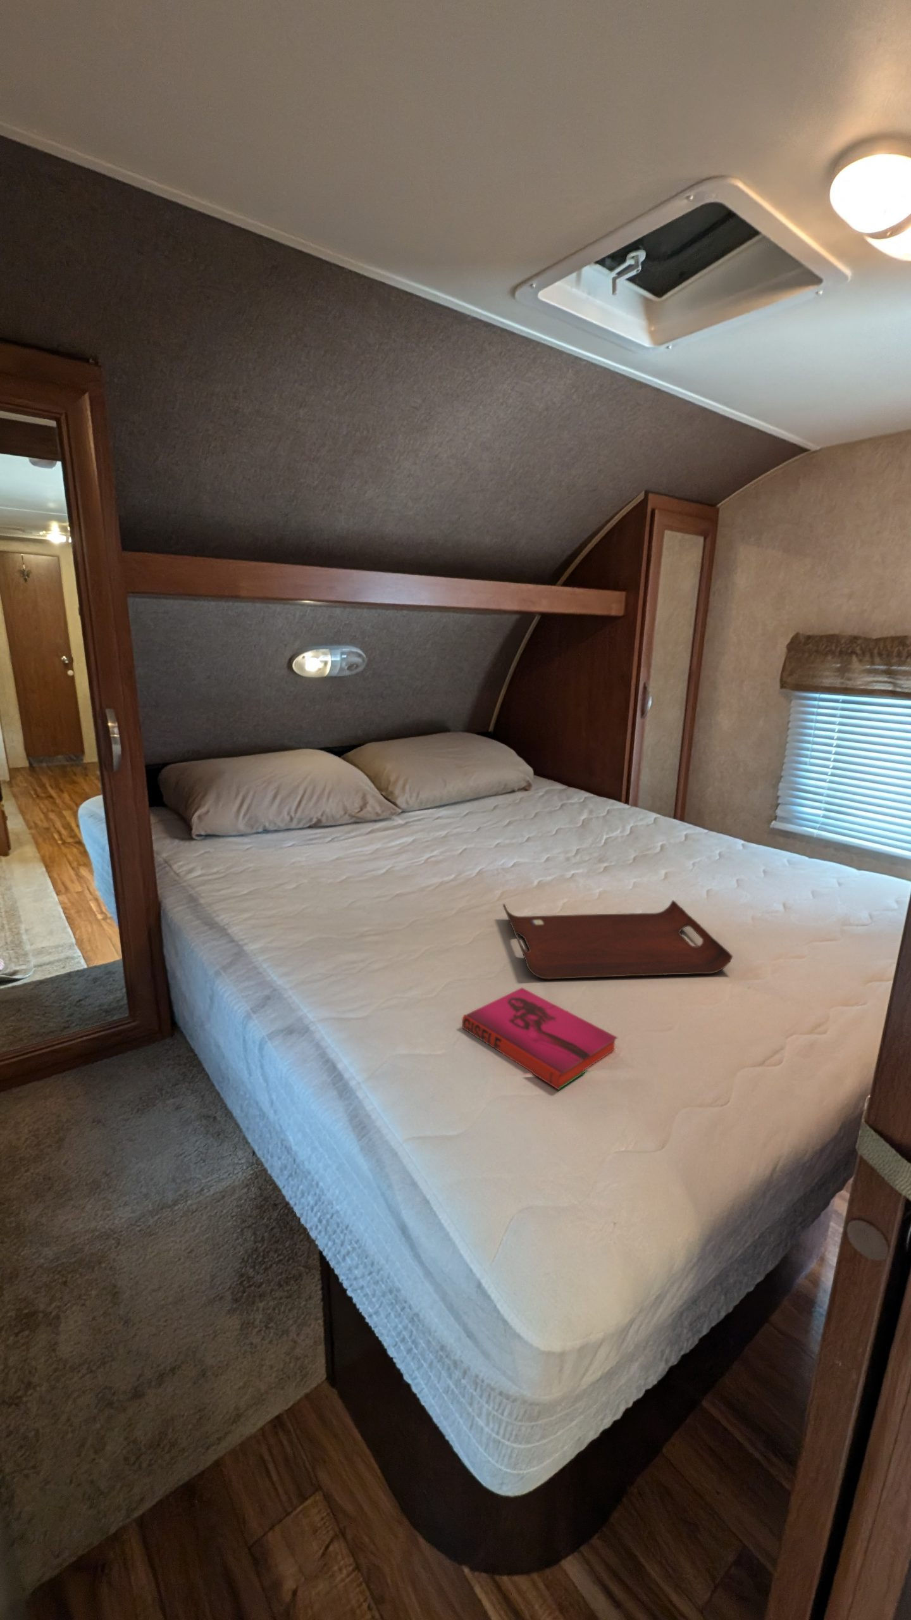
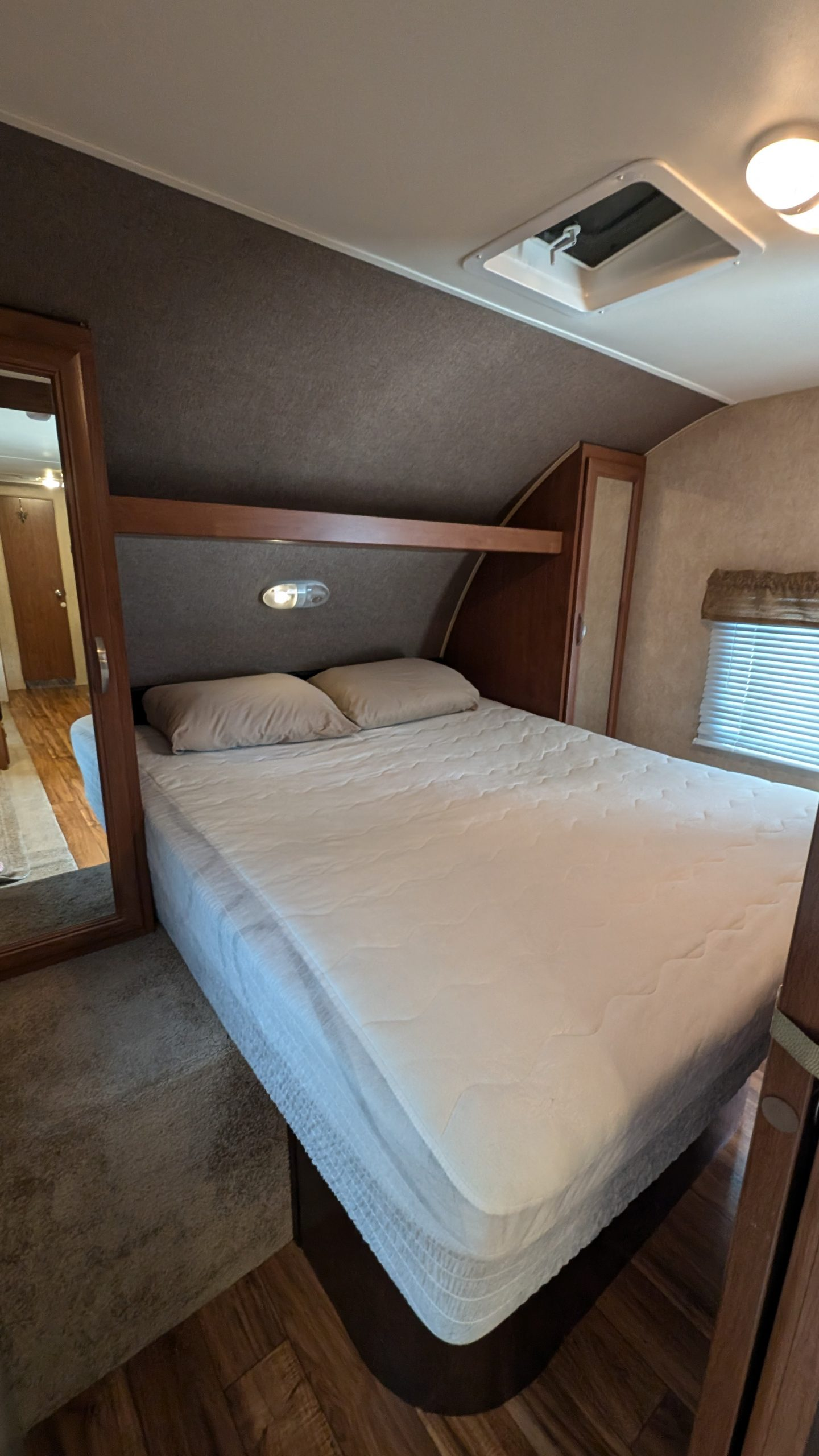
- serving tray [503,899,733,980]
- hardback book [462,987,618,1091]
